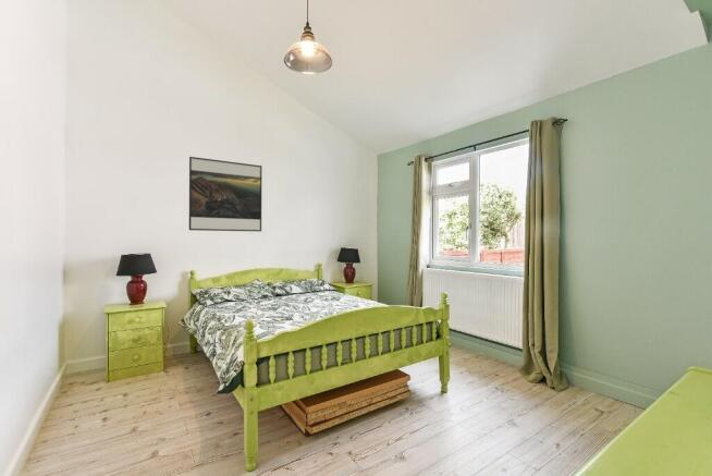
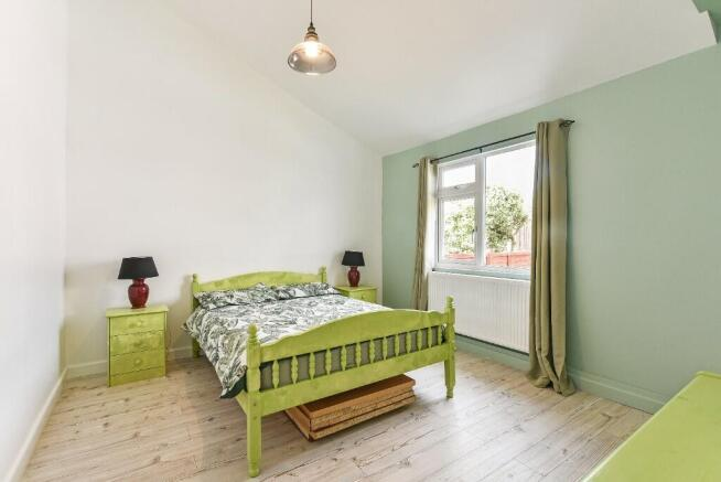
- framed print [188,156,262,232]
